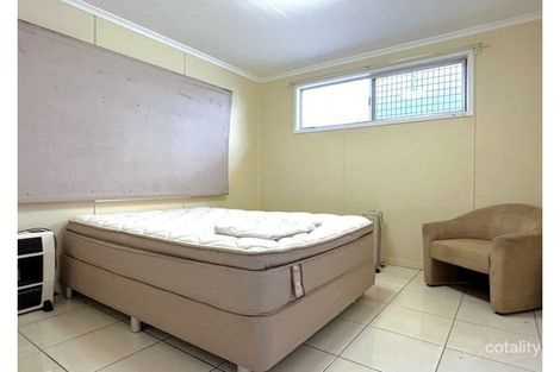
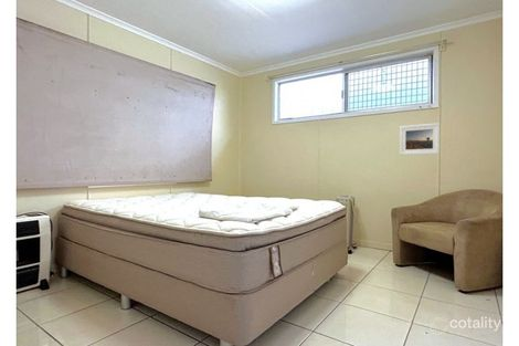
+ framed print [399,122,441,156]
